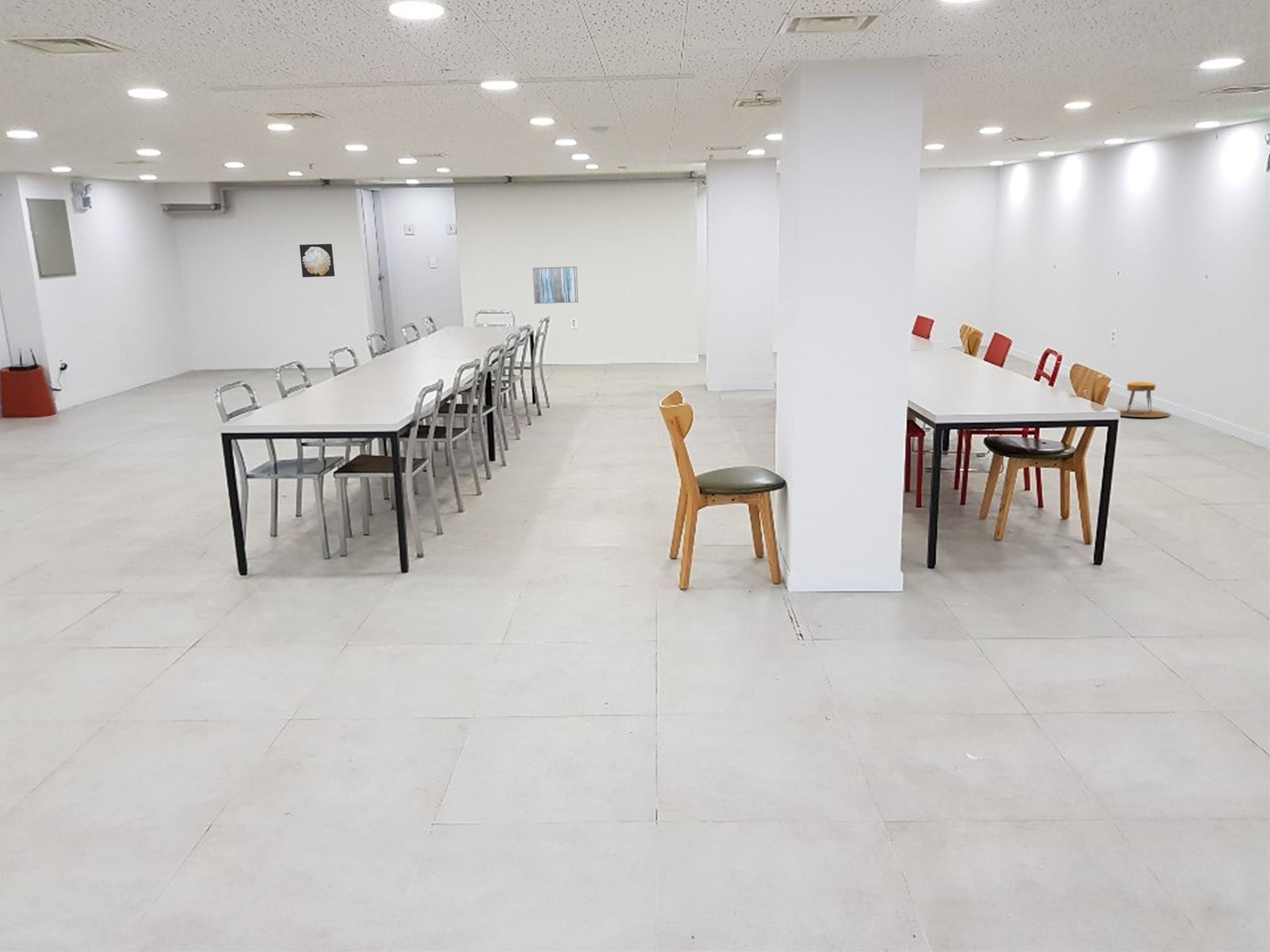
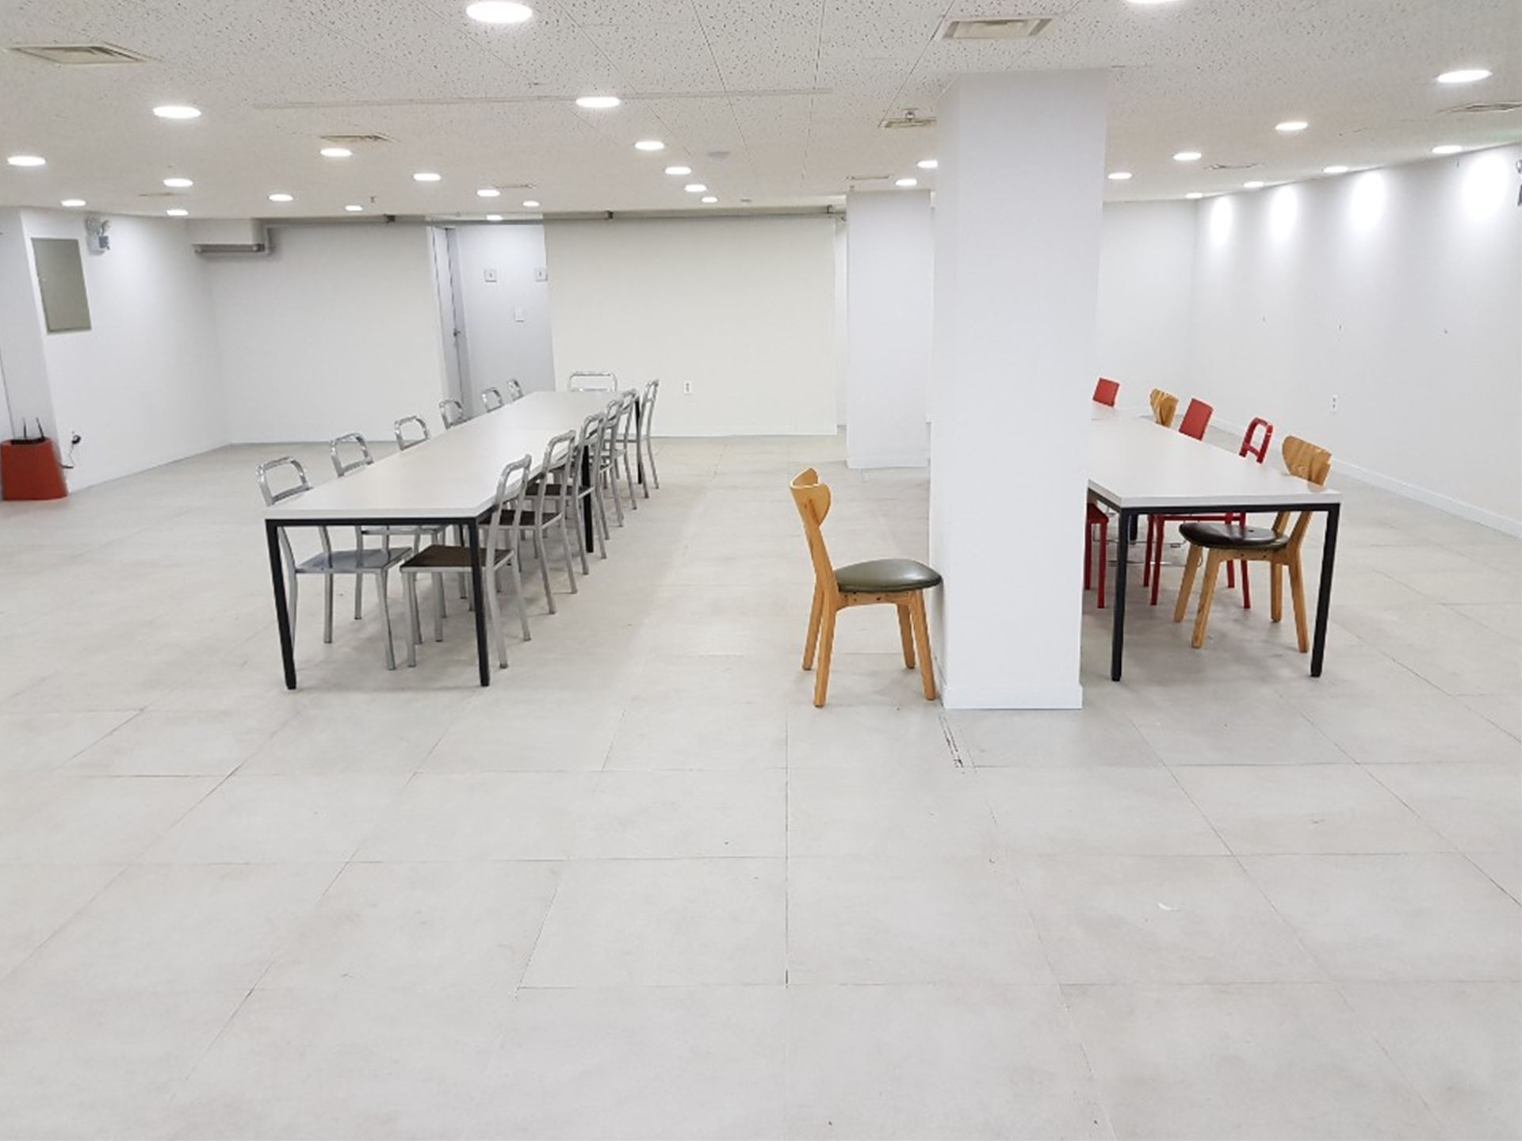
- wall art [299,243,335,278]
- stool [1117,381,1171,418]
- wall art [532,266,579,304]
